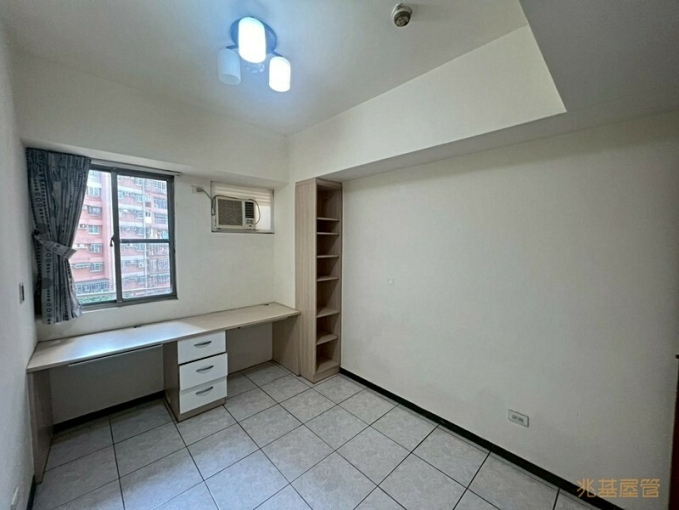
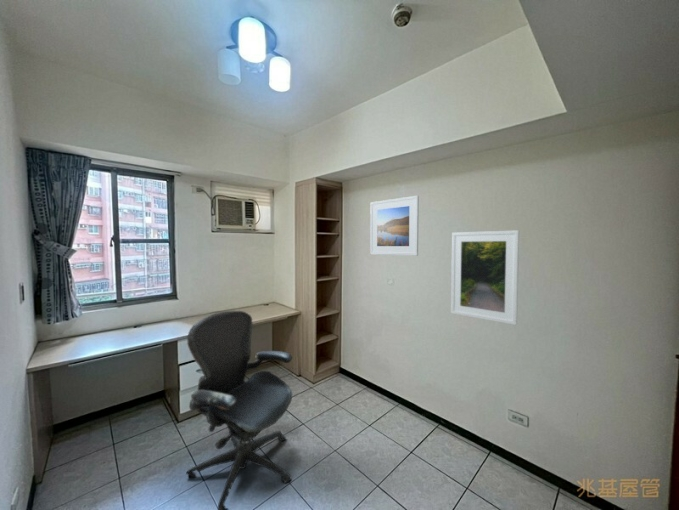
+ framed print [450,229,520,326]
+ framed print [369,195,420,257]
+ office chair [186,310,293,510]
